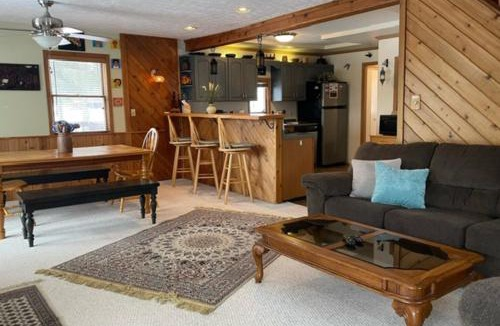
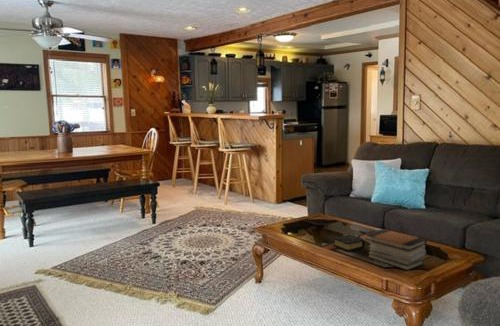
+ book [333,234,366,252]
+ book stack [364,228,428,271]
